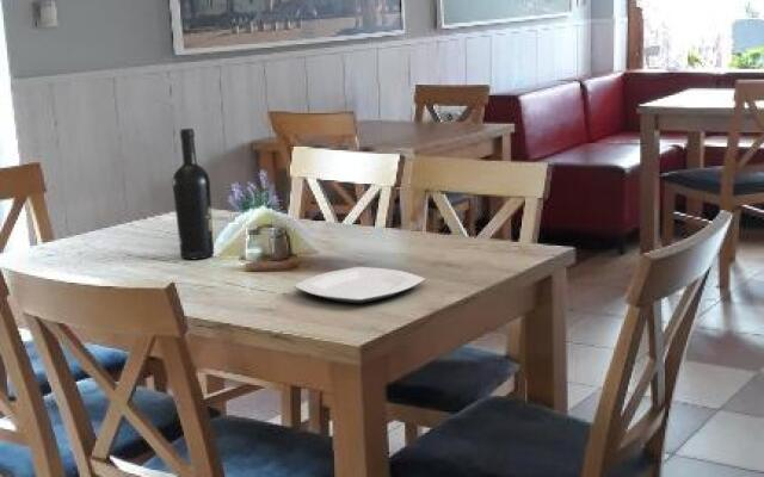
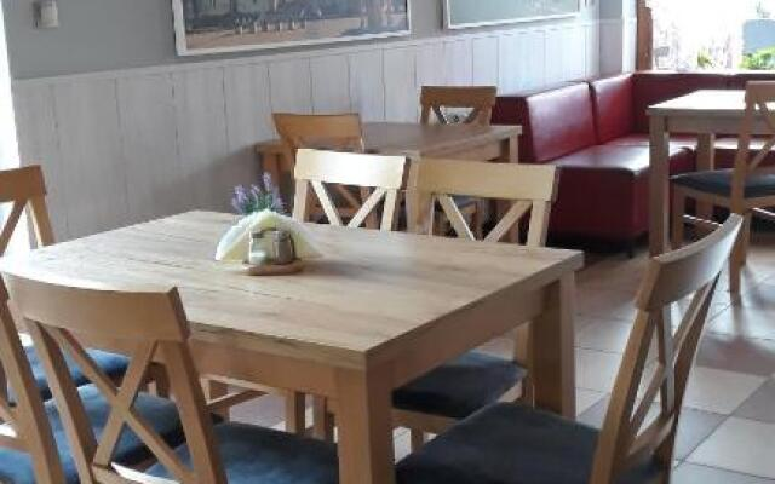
- wine bottle [172,128,215,261]
- plate [292,266,426,304]
